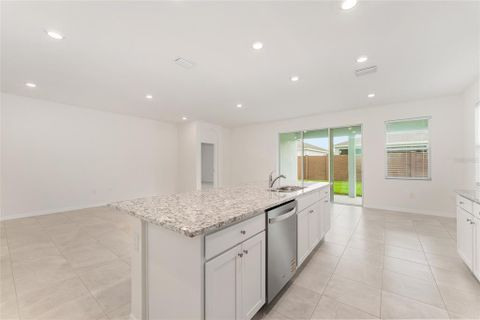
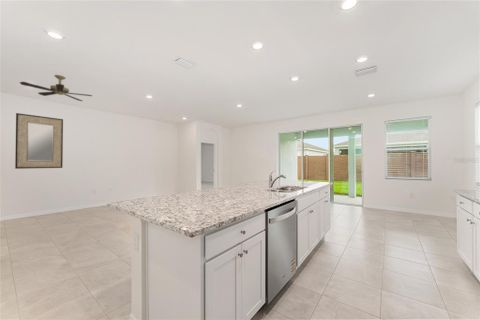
+ home mirror [14,112,64,170]
+ ceiling fan [19,74,93,102]
